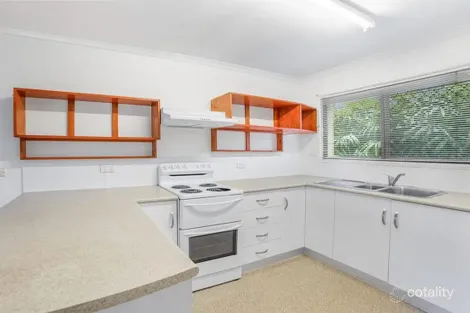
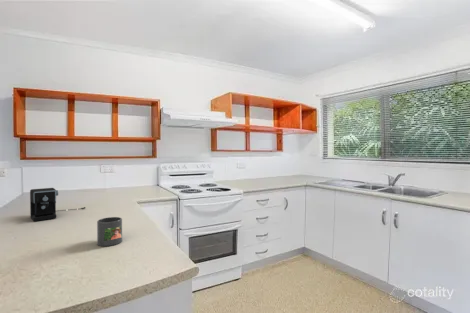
+ mug [96,216,123,247]
+ coffee maker [29,187,86,222]
